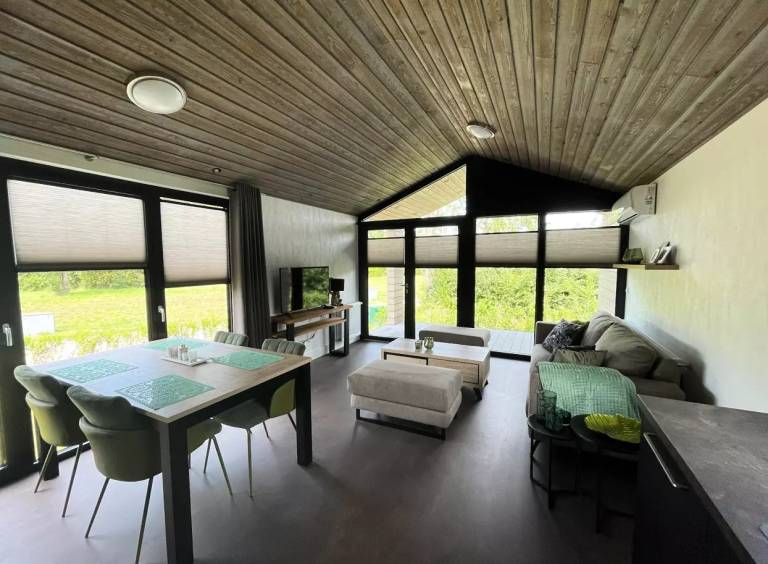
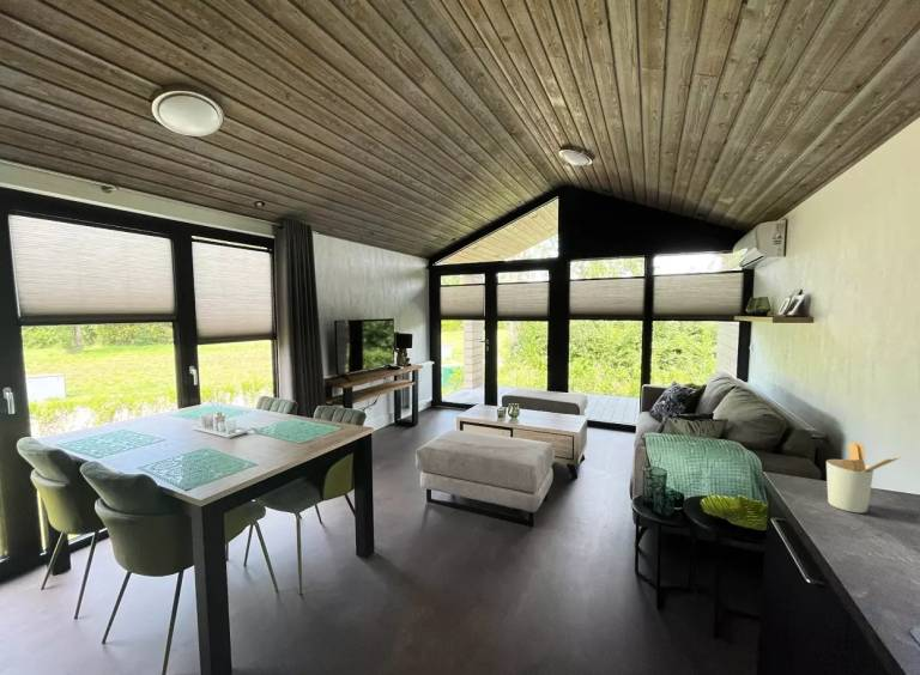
+ utensil holder [825,442,902,513]
